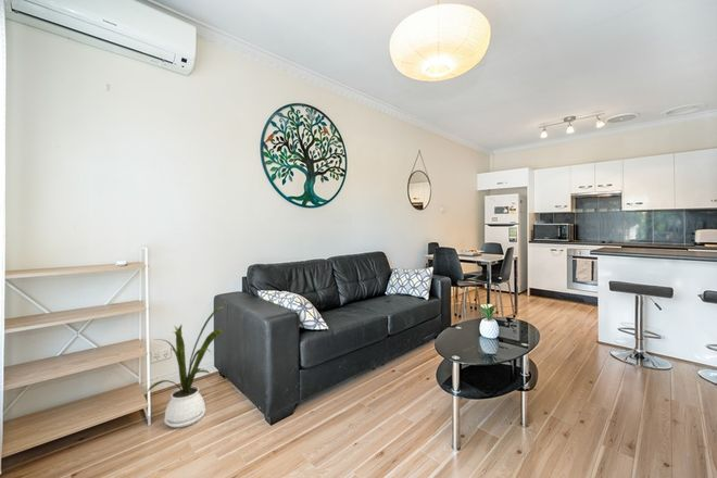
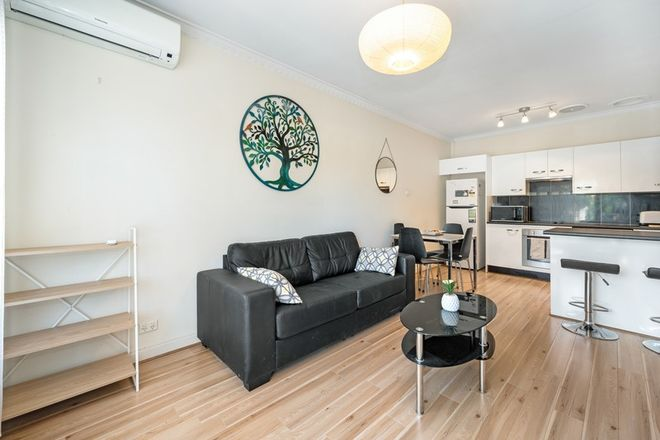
- house plant [146,304,227,428]
